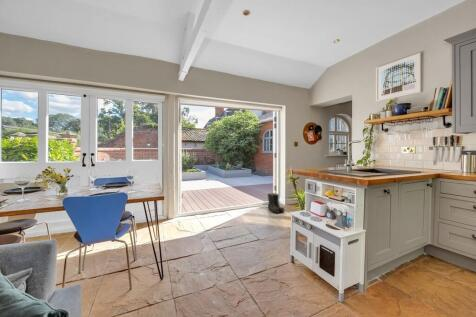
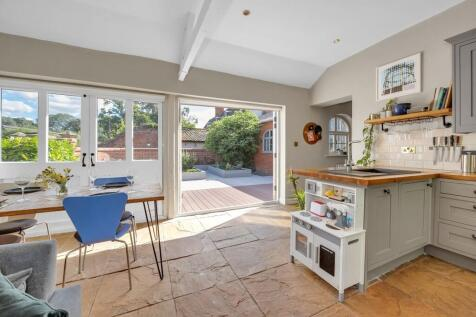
- boots [266,192,285,214]
